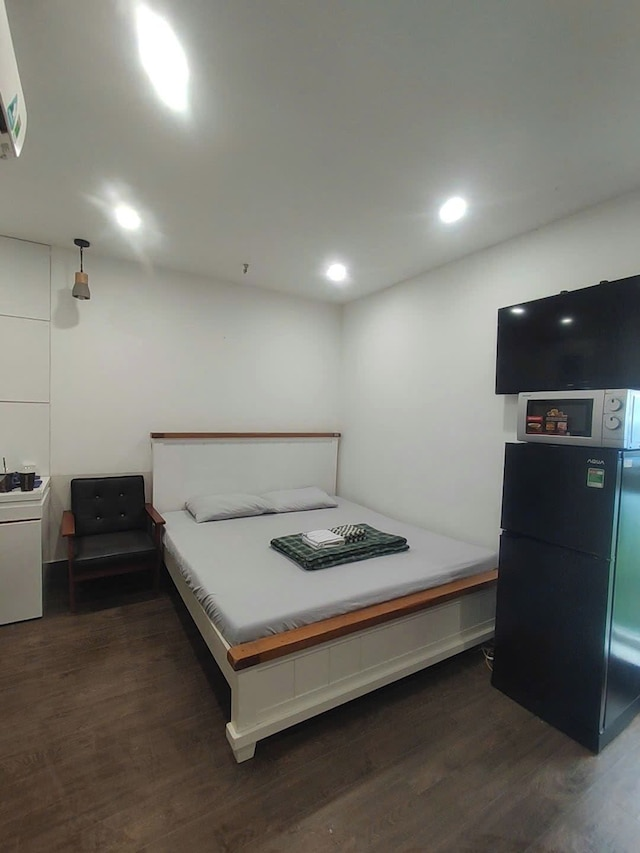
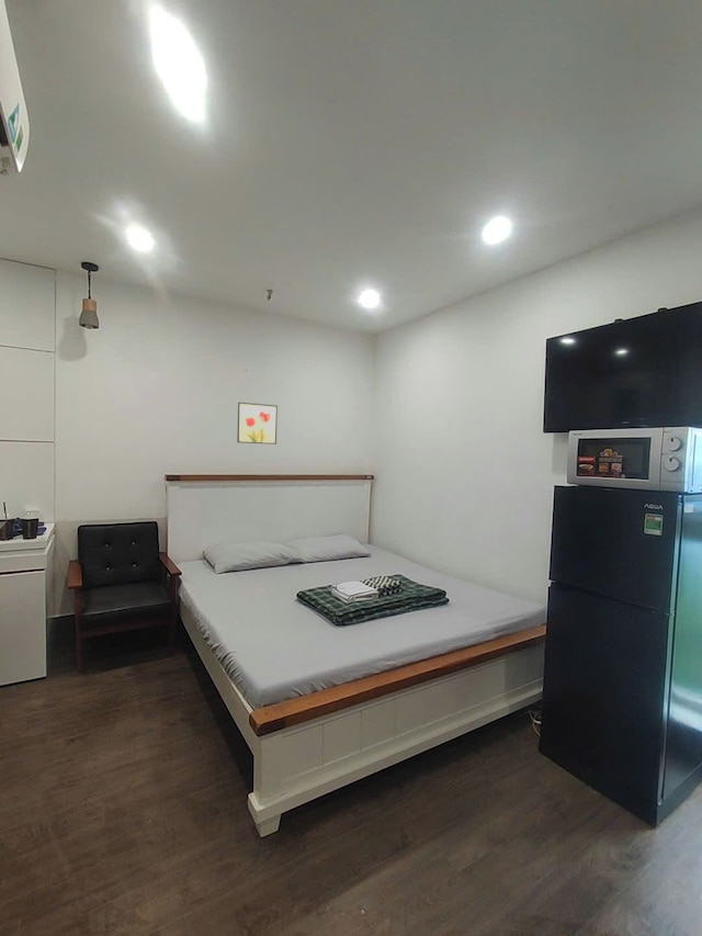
+ wall art [236,402,279,446]
